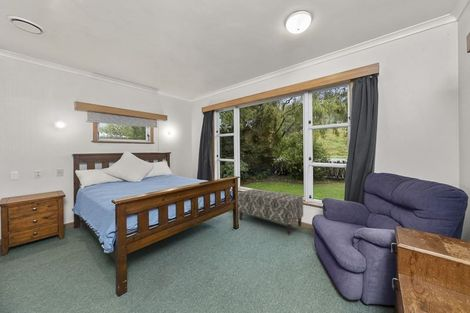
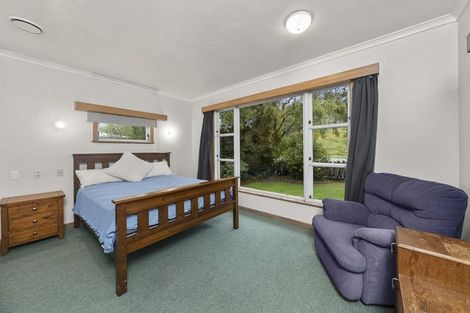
- bench [237,188,304,235]
